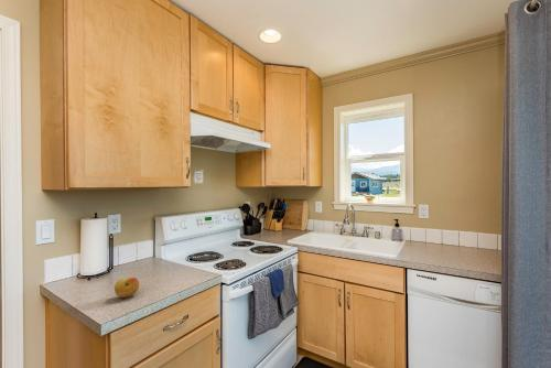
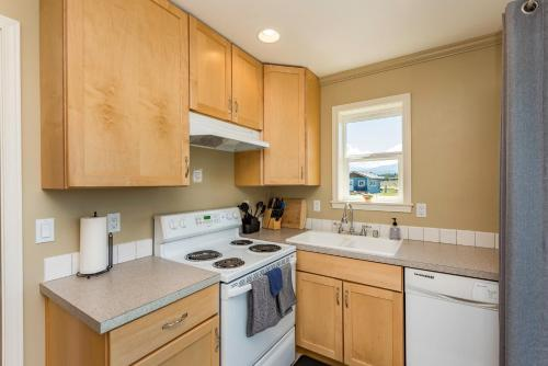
- fruit [114,275,140,299]
